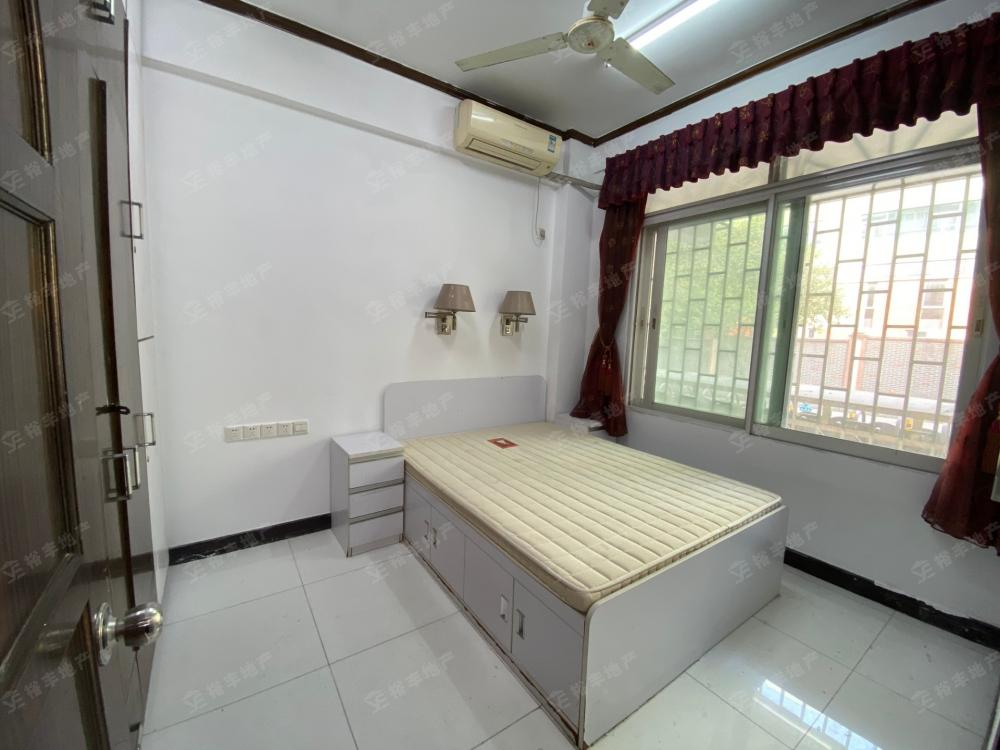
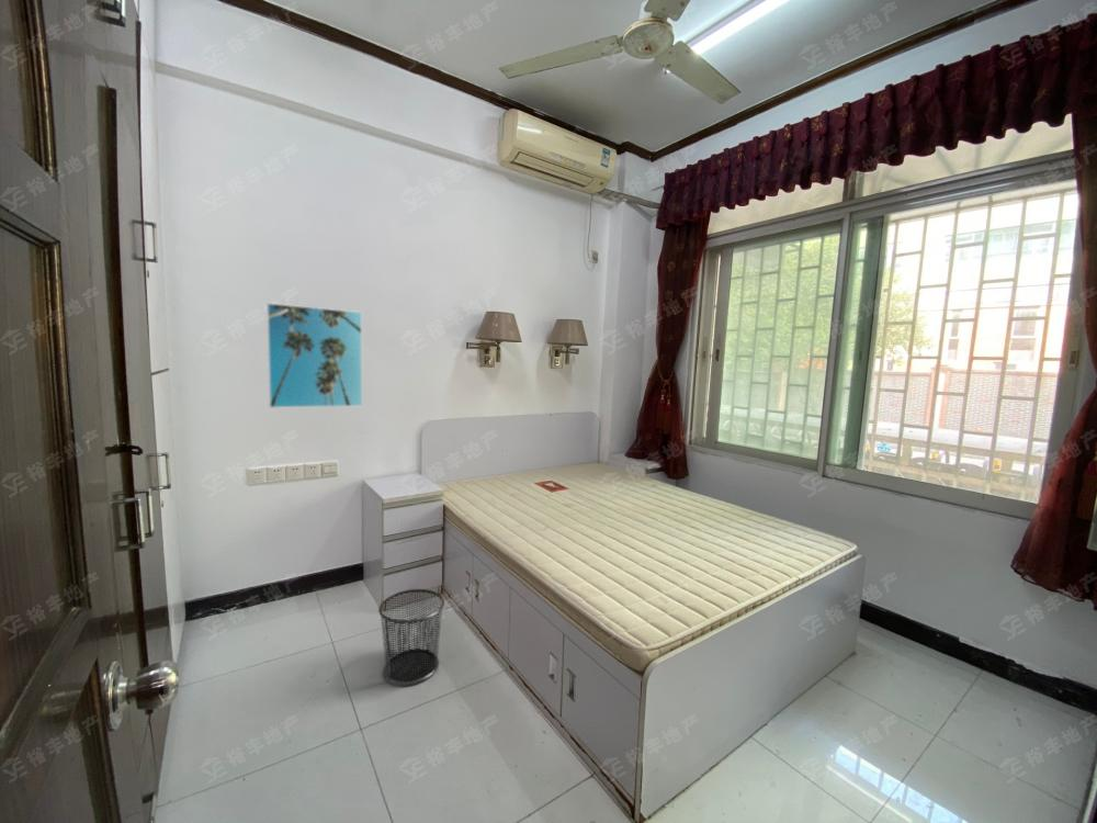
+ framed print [265,302,363,409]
+ waste bin [377,588,445,686]
